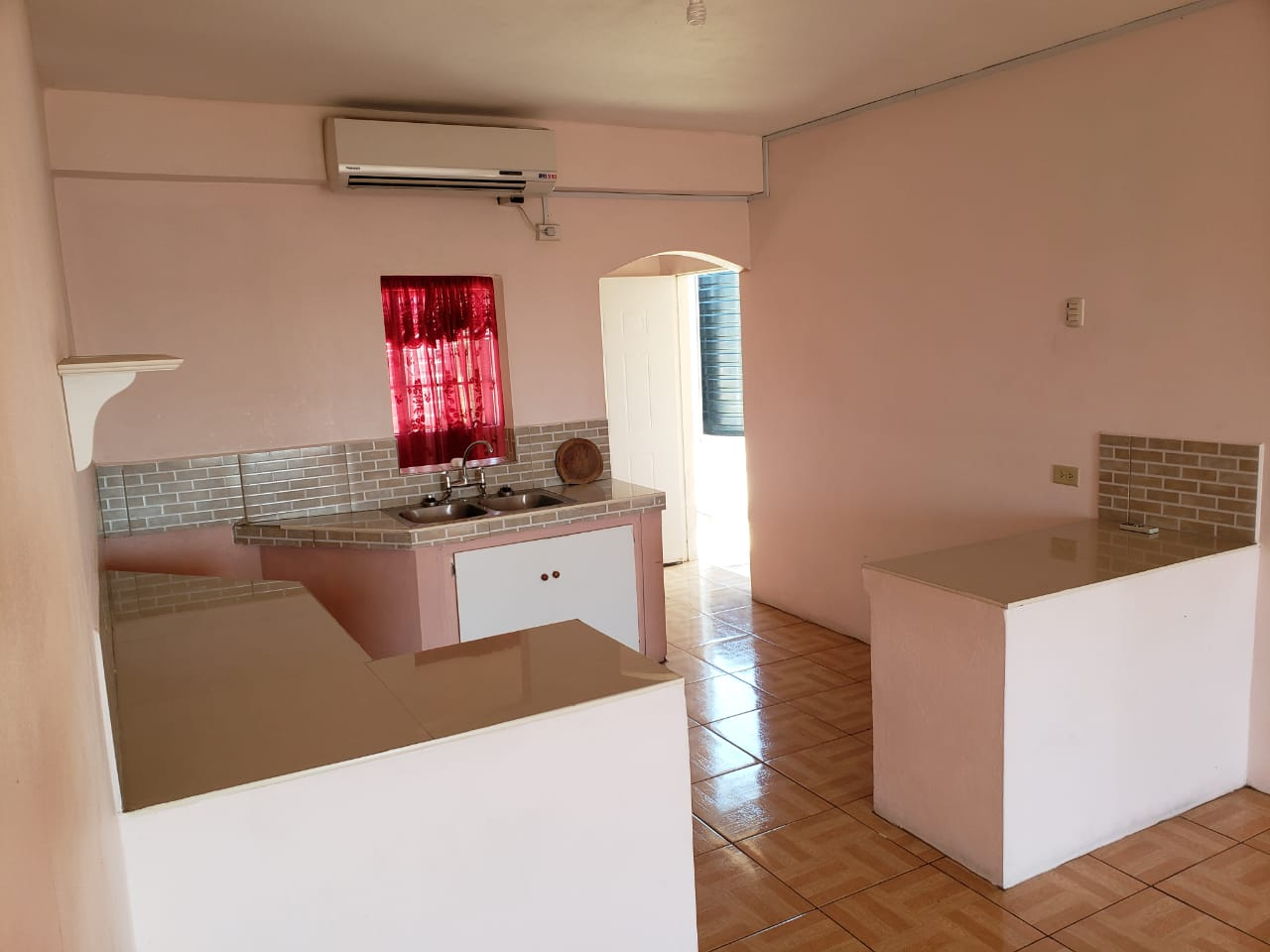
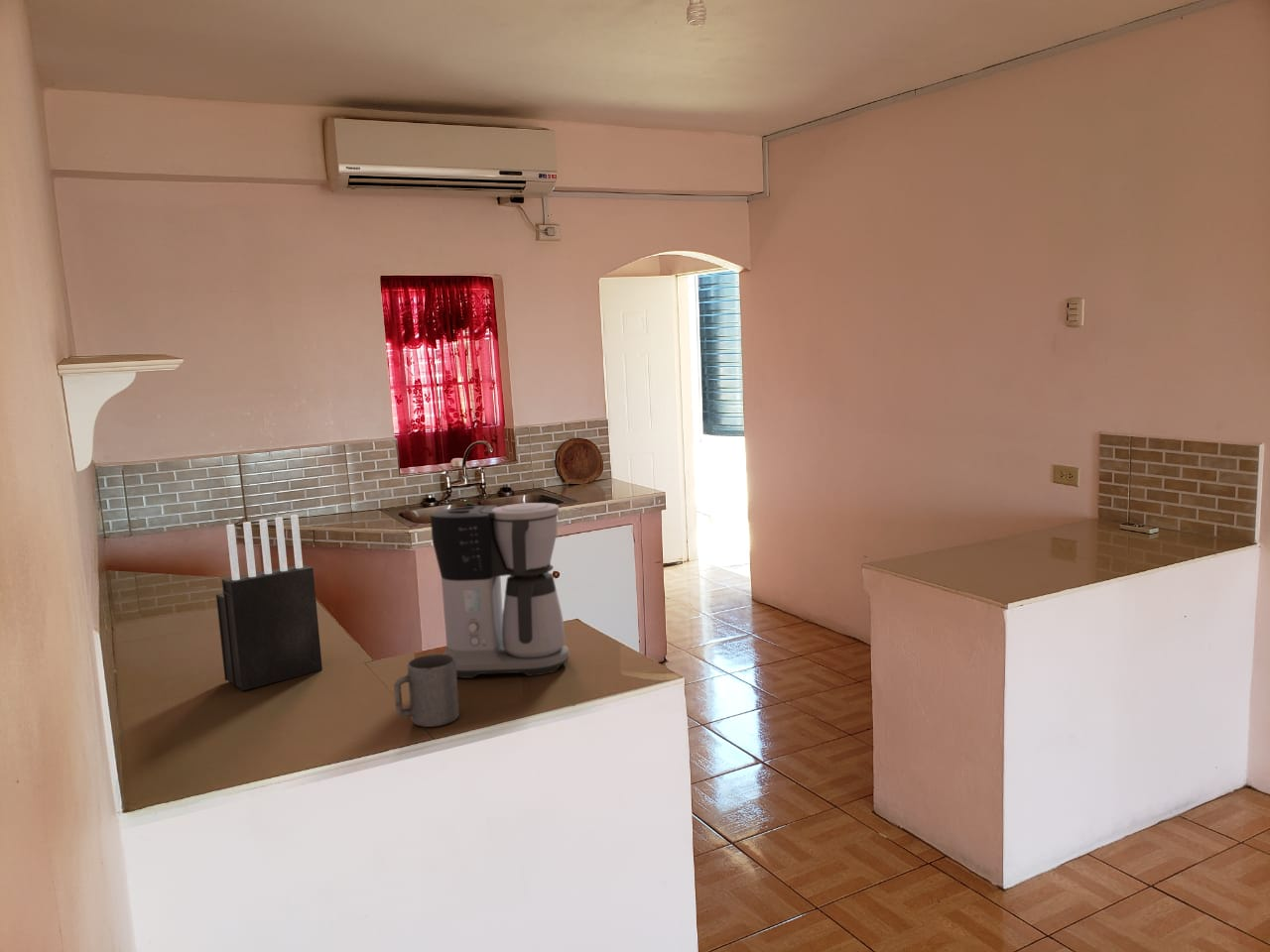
+ knife block [215,514,323,692]
+ coffee maker [430,502,571,679]
+ mug [393,654,460,728]
